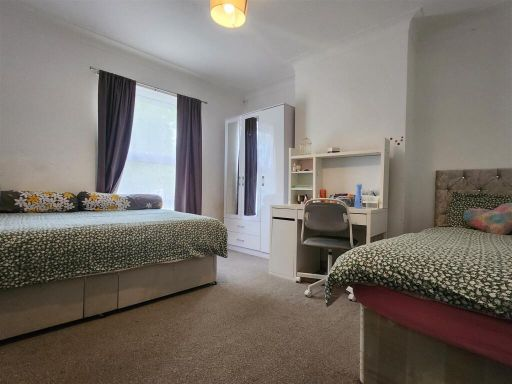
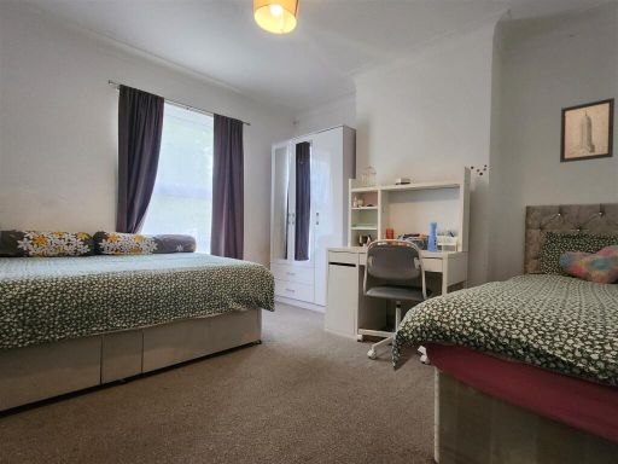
+ wall art [559,97,616,164]
